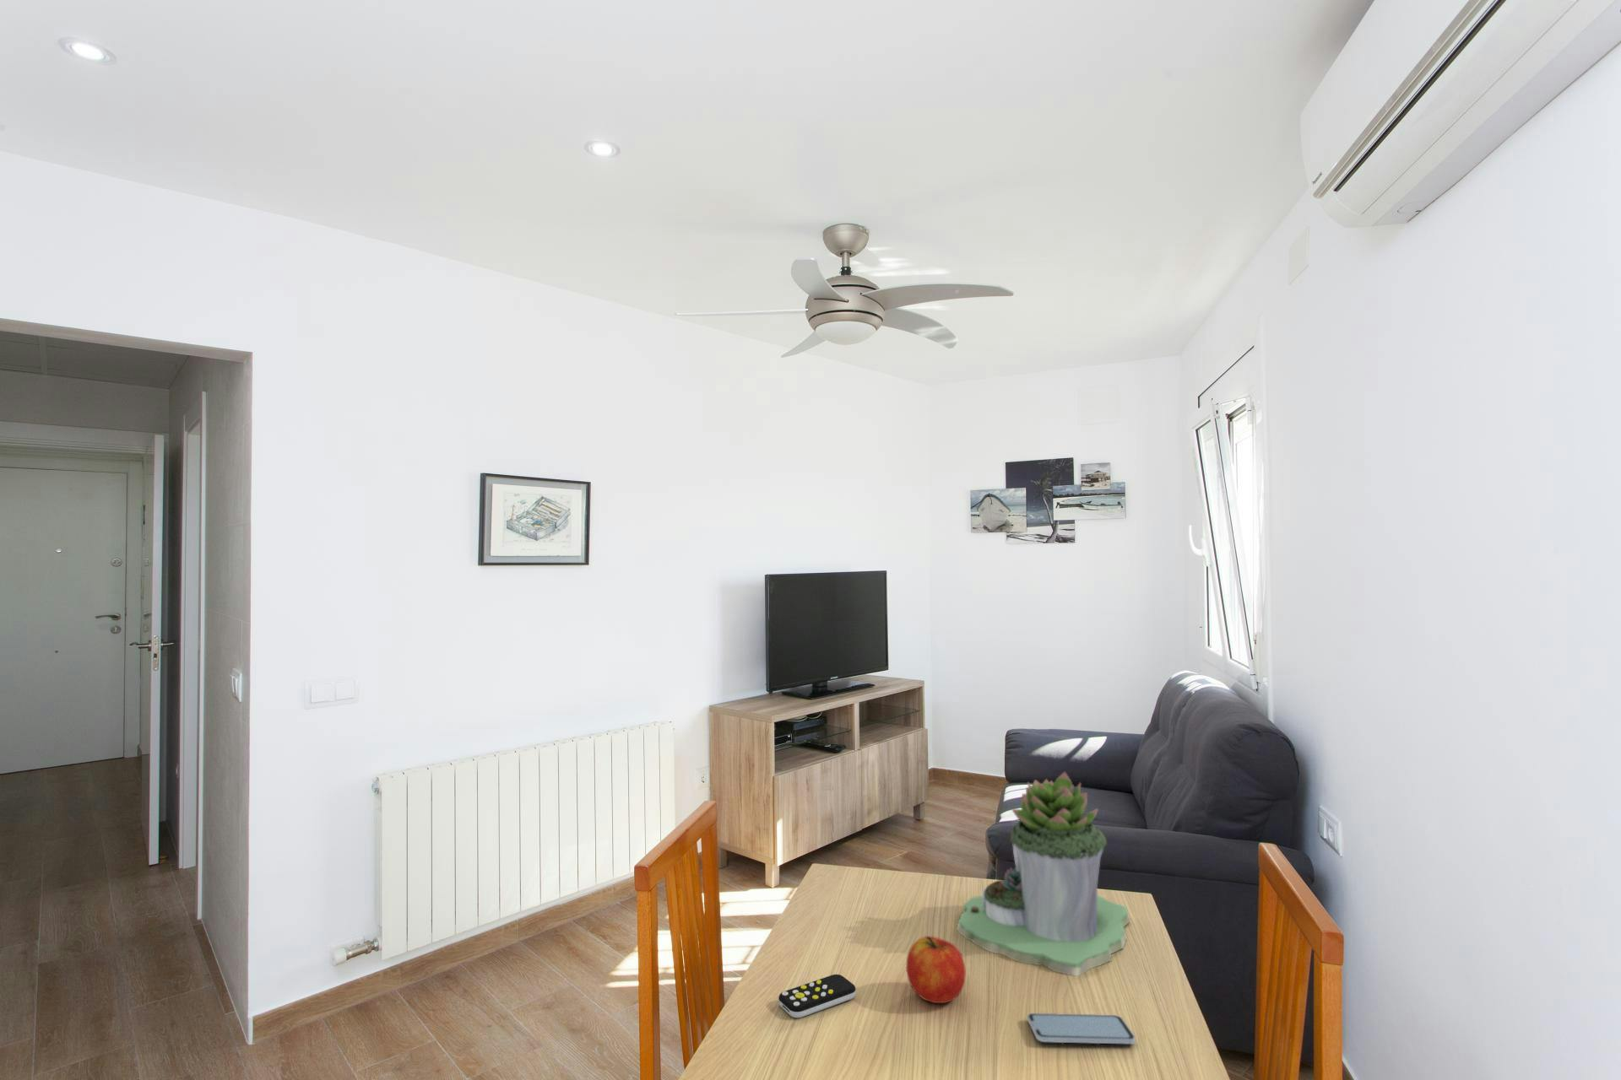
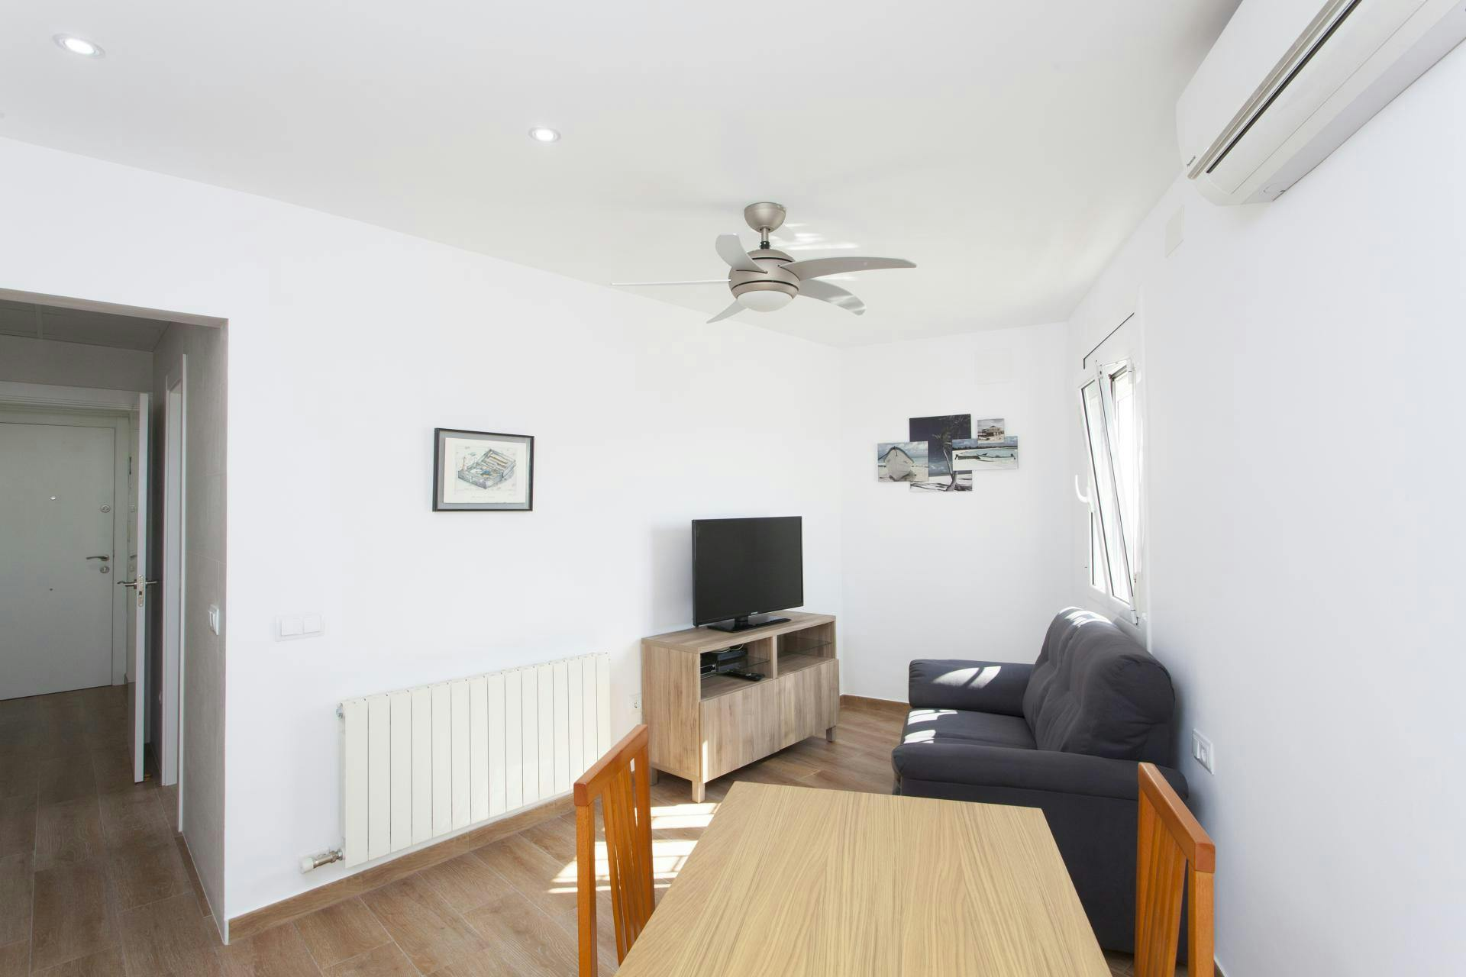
- apple [905,935,967,1004]
- remote control [778,974,856,1019]
- succulent planter [955,771,1130,978]
- smartphone [1026,1012,1136,1045]
